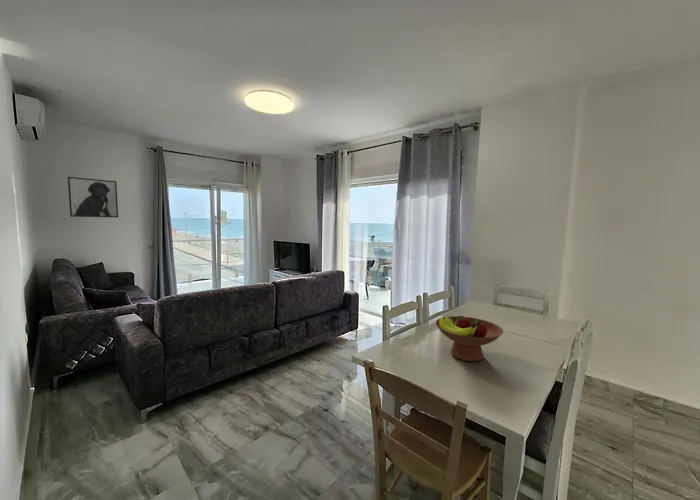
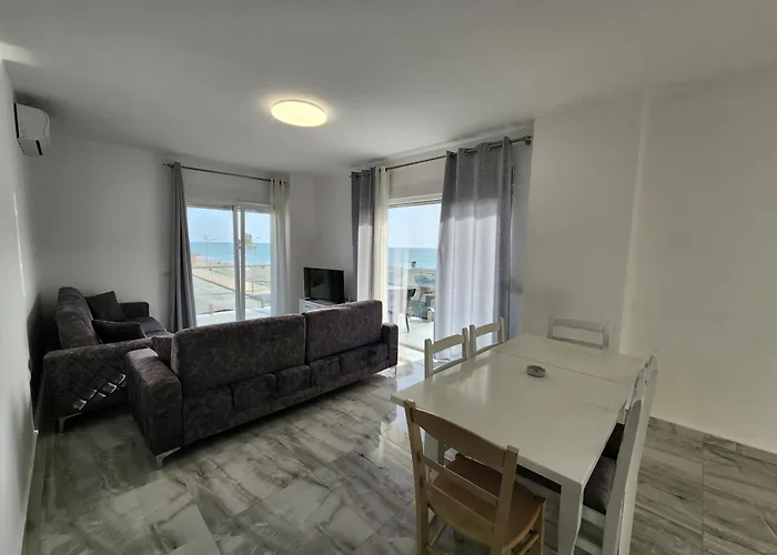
- fruit bowl [434,315,504,362]
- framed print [67,176,119,218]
